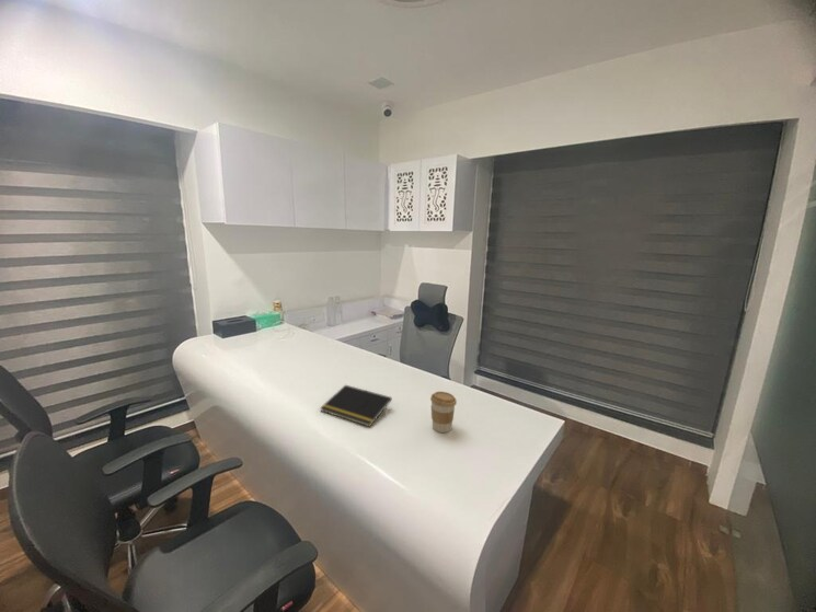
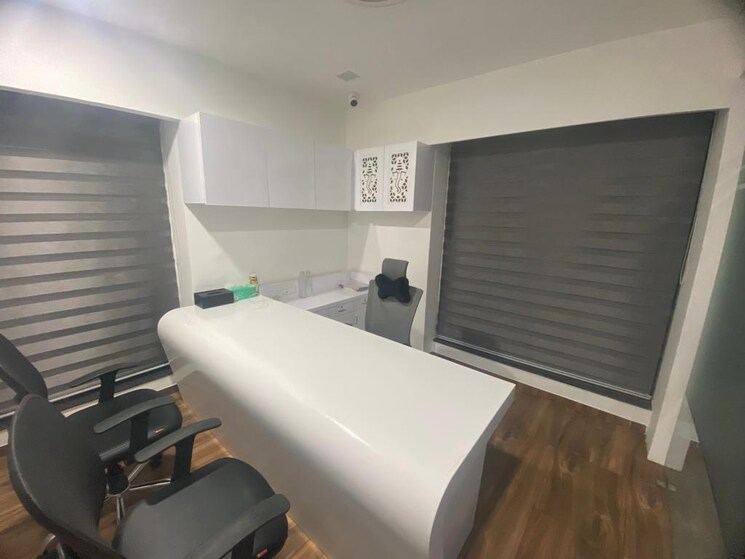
- coffee cup [429,391,458,434]
- notepad [319,384,393,428]
